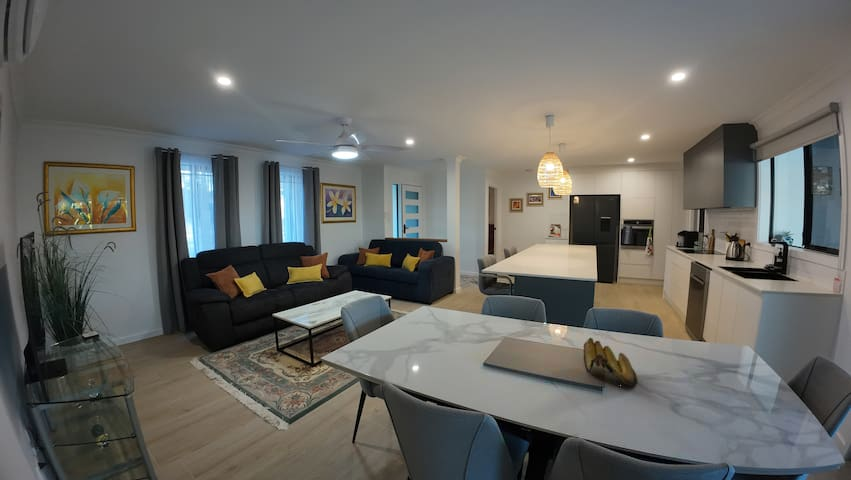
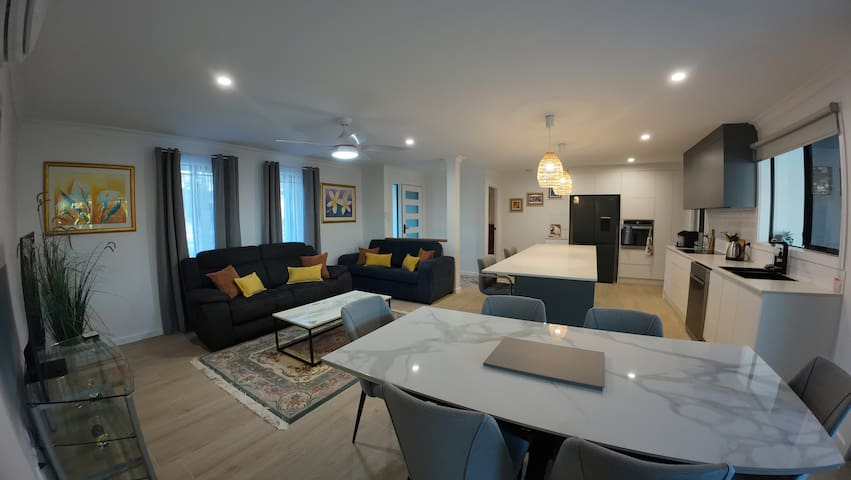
- banana bunch [583,337,639,388]
